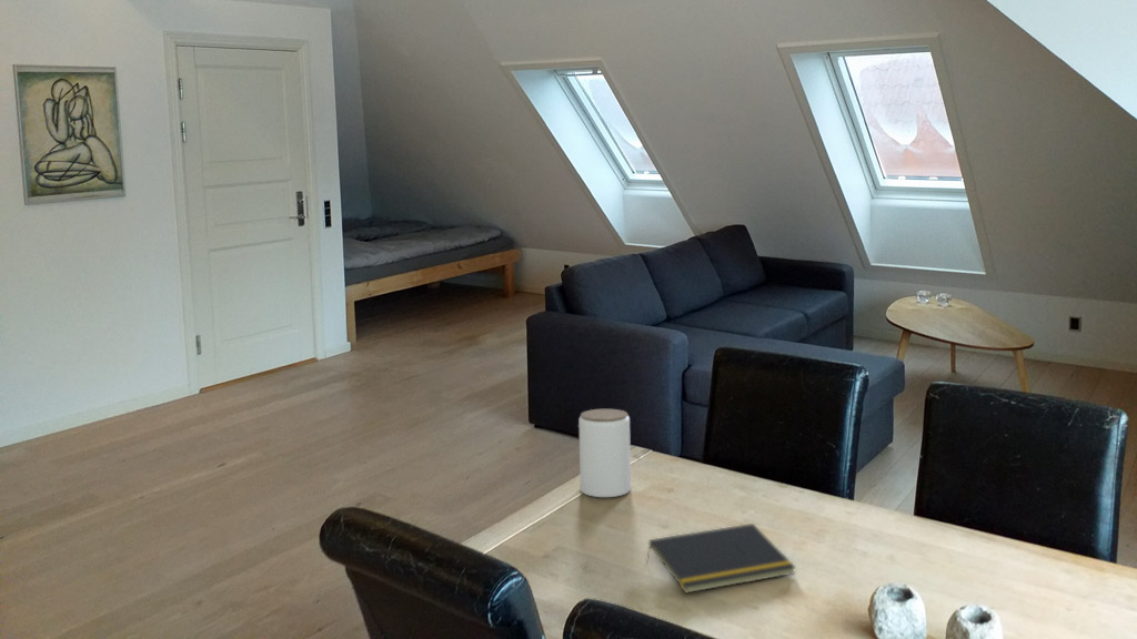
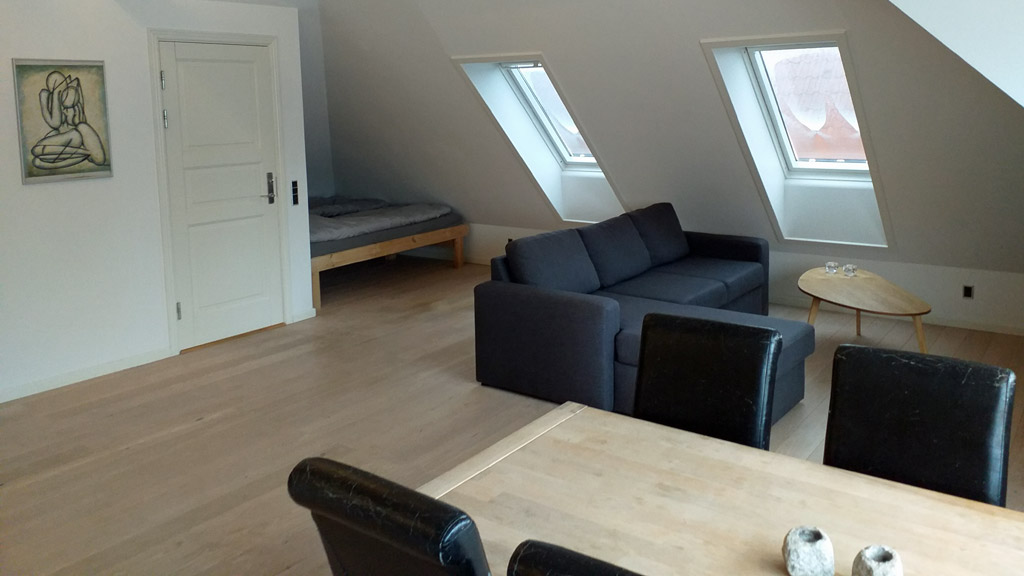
- notepad [645,523,797,595]
- jar [577,408,632,498]
